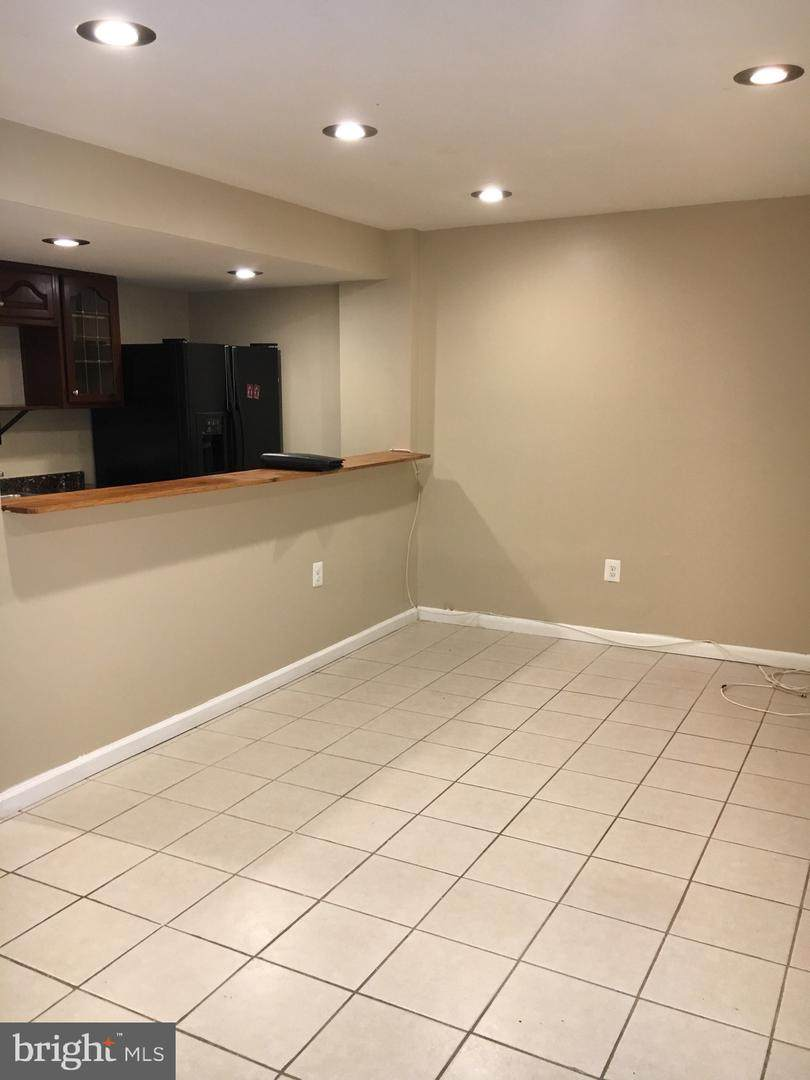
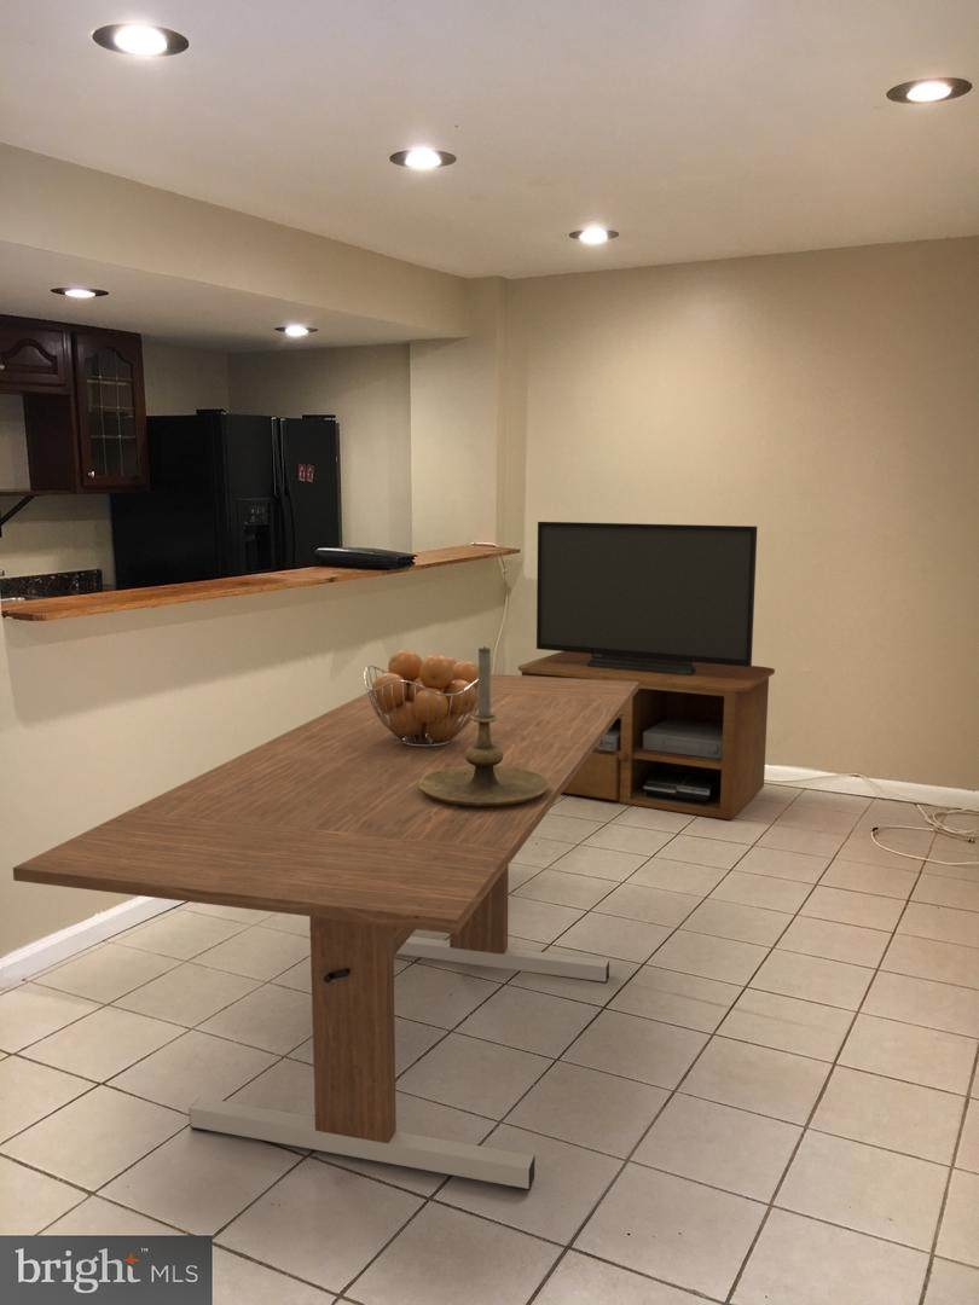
+ dining table [12,673,639,1191]
+ candle holder [419,645,550,806]
+ fruit basket [363,649,479,748]
+ tv stand [517,521,776,820]
